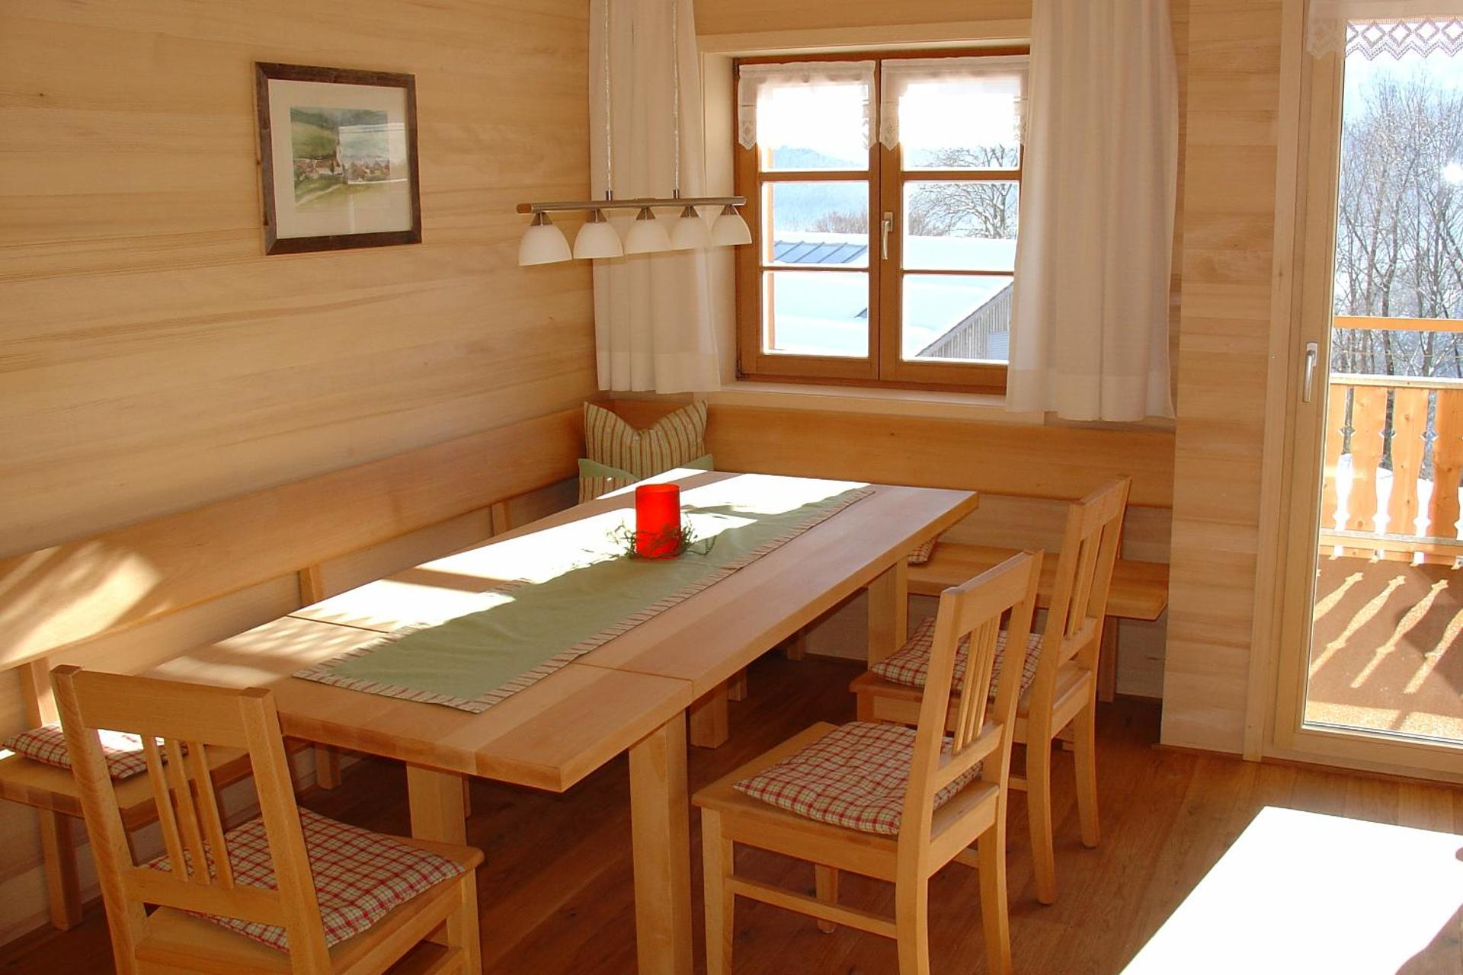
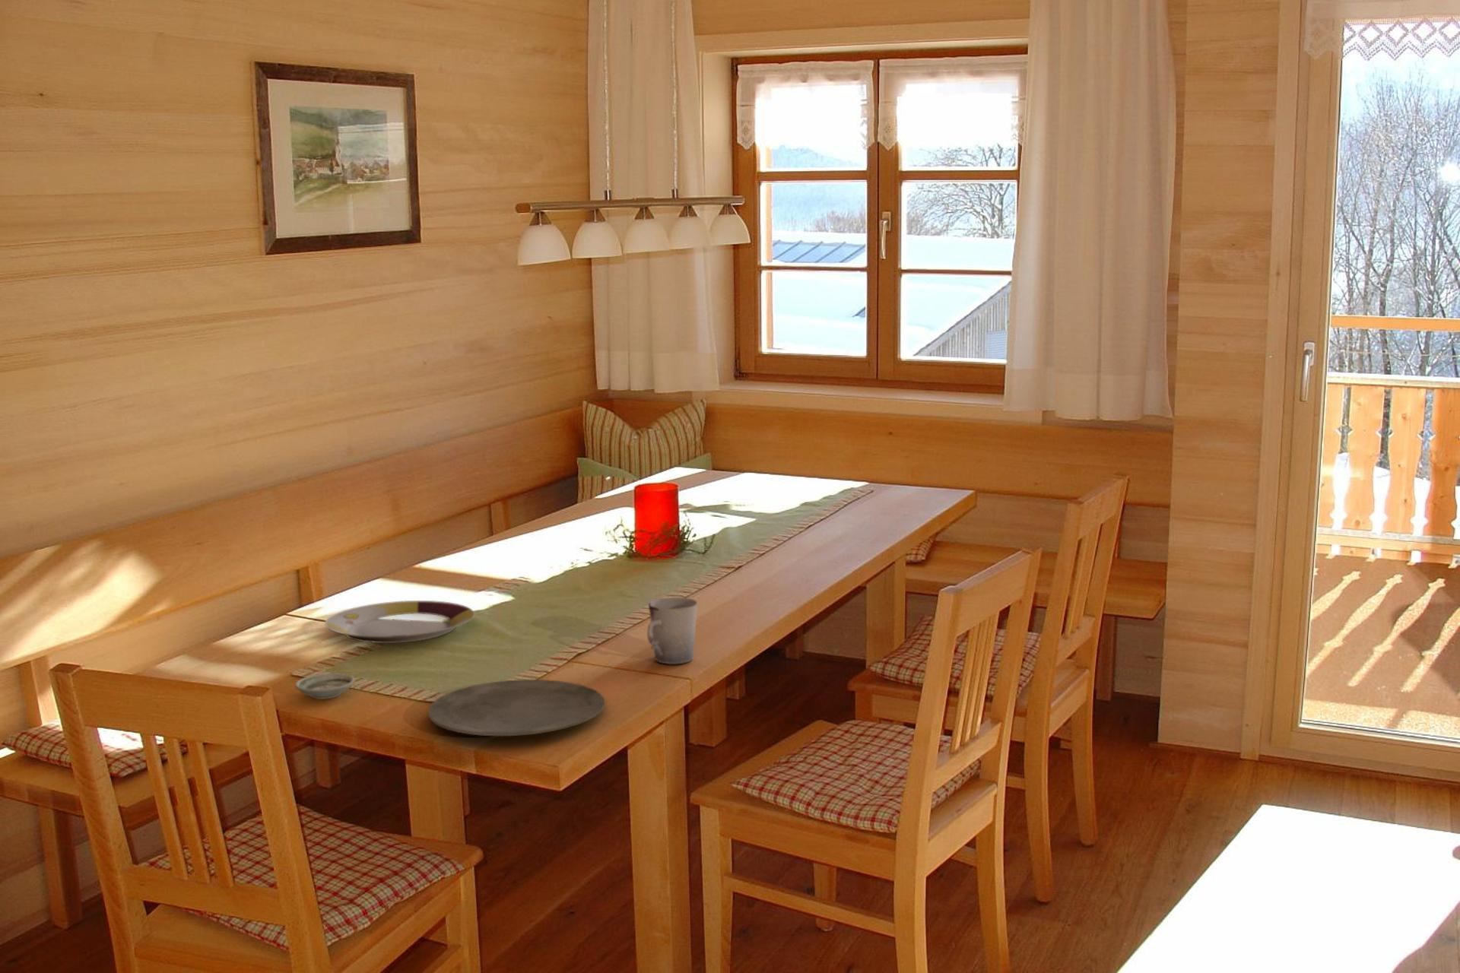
+ plate [427,679,605,736]
+ plate [324,599,475,644]
+ cup [646,596,698,665]
+ saucer [294,672,356,700]
